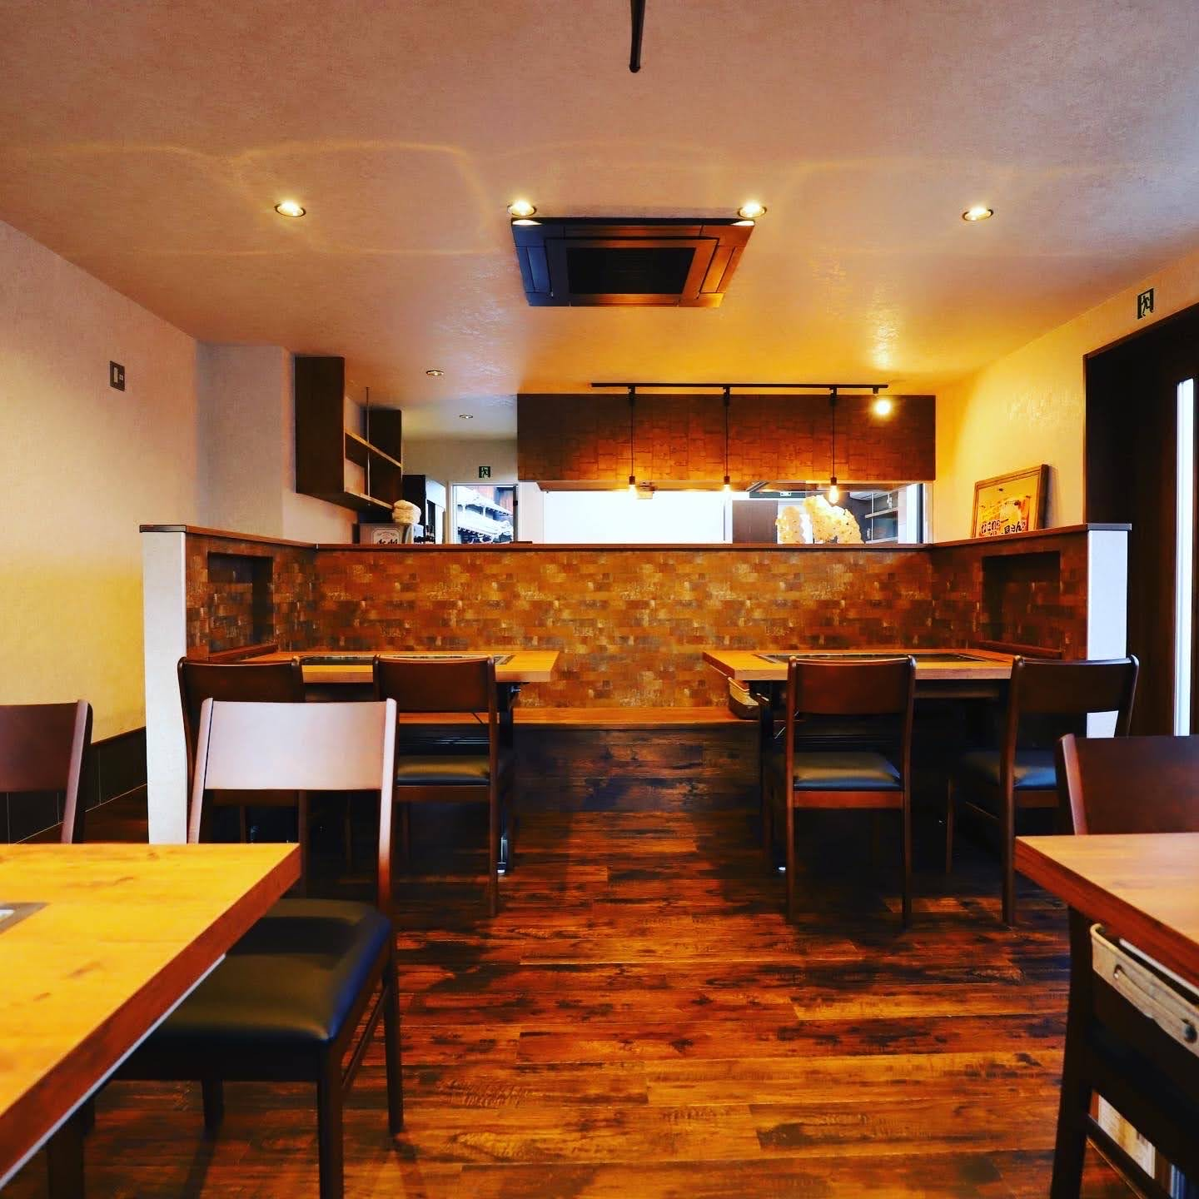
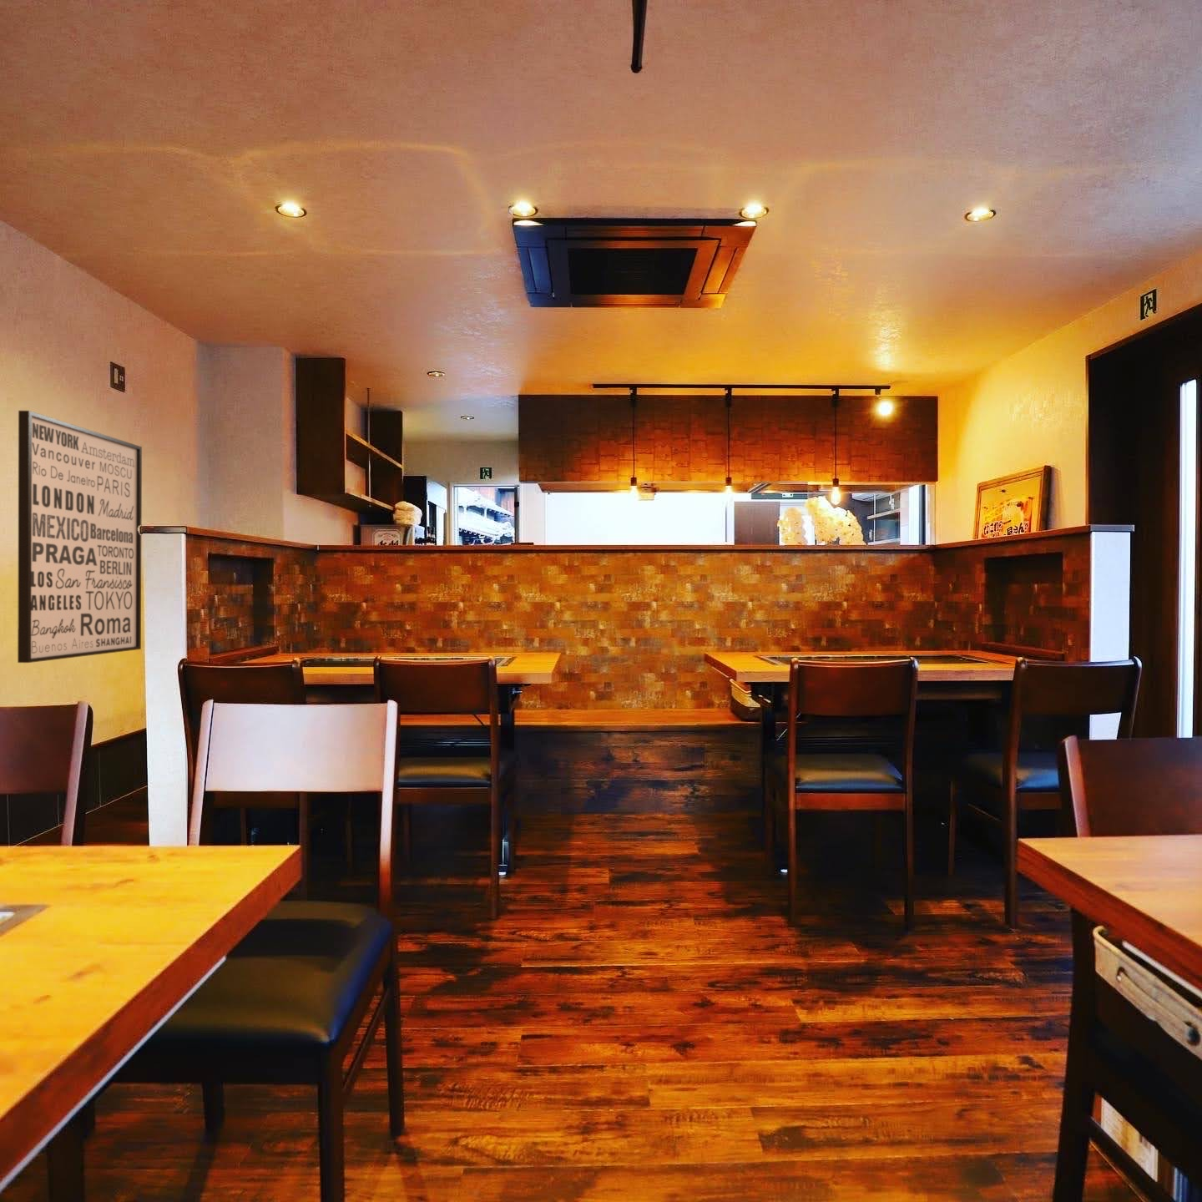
+ wall art [17,409,143,664]
